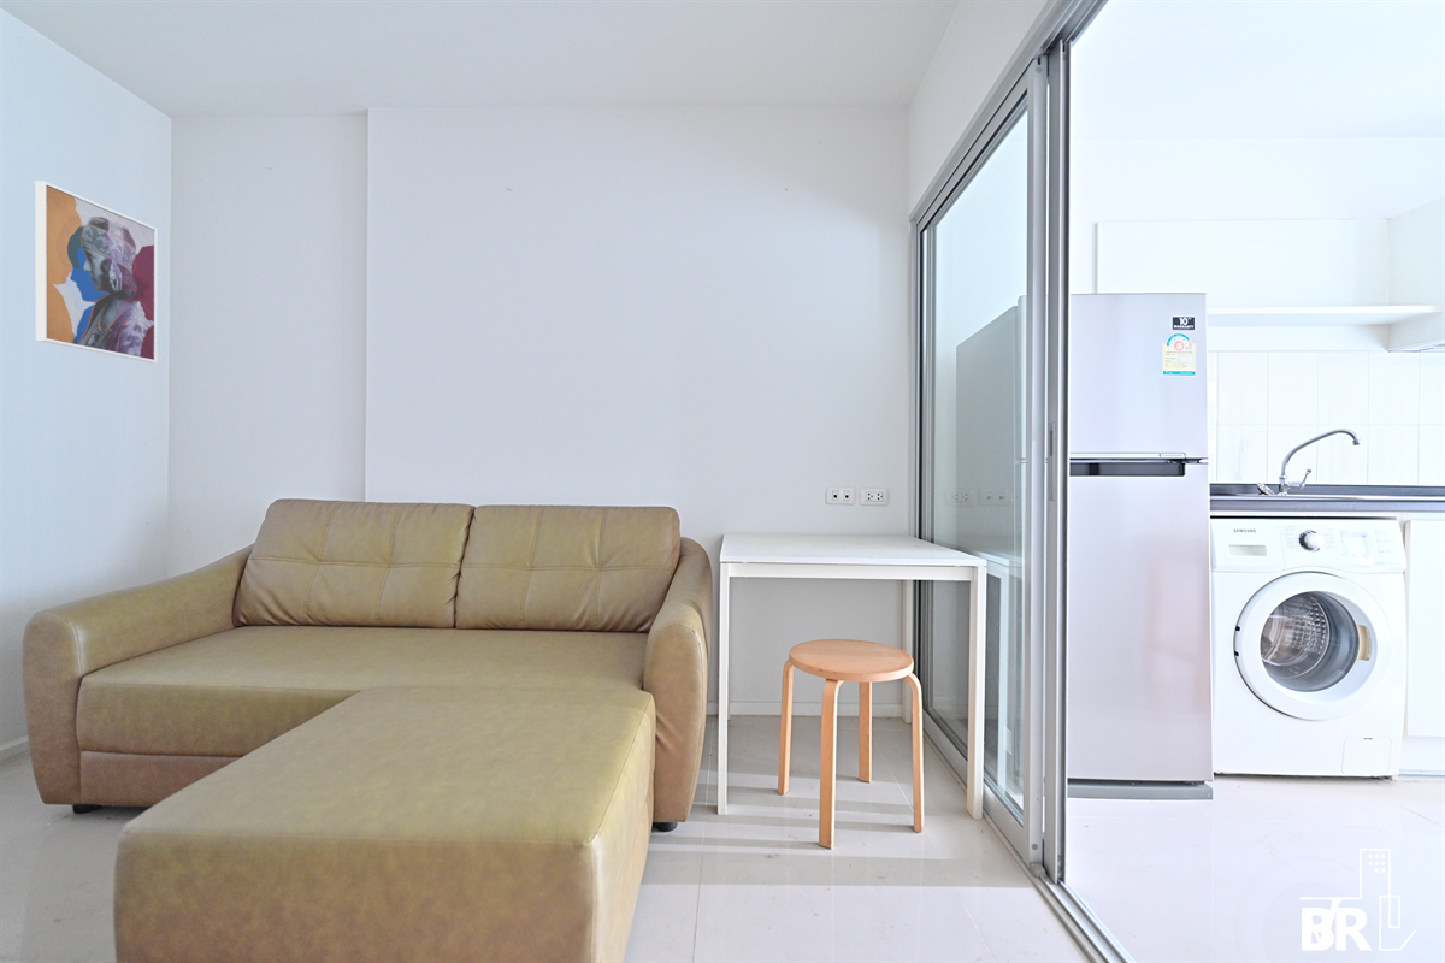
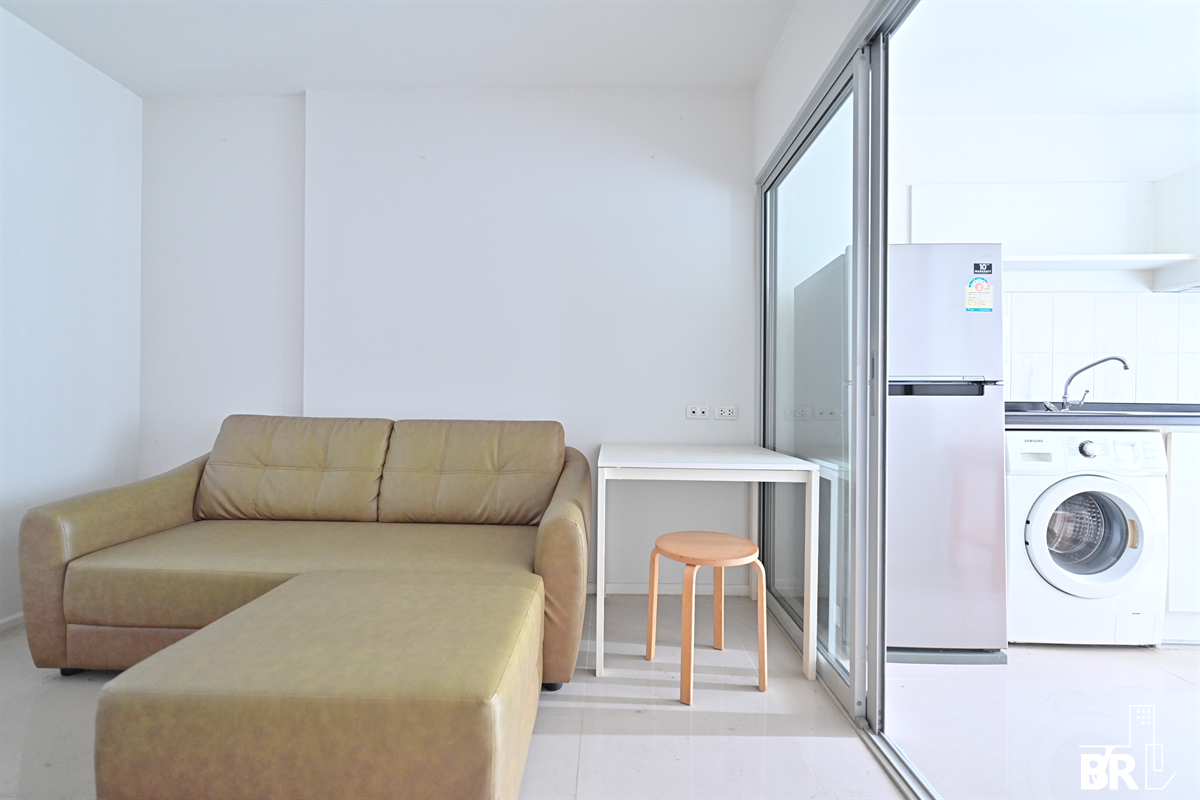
- wall art [35,179,159,364]
